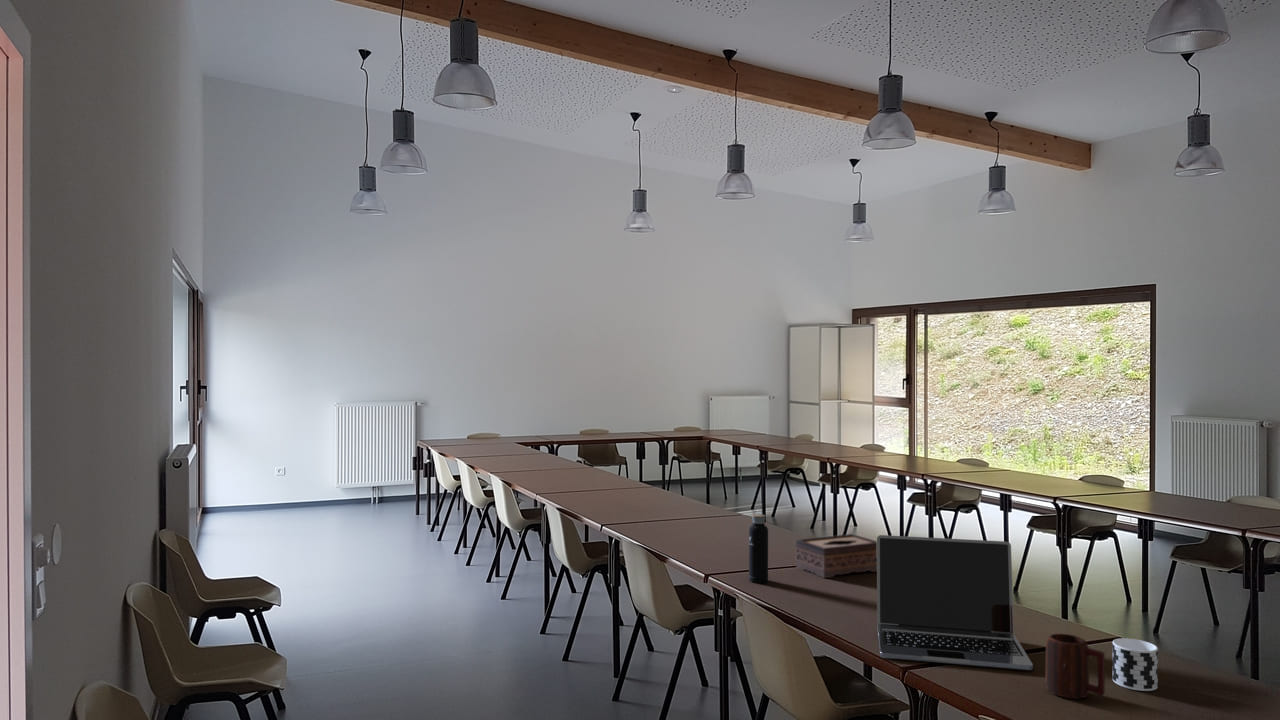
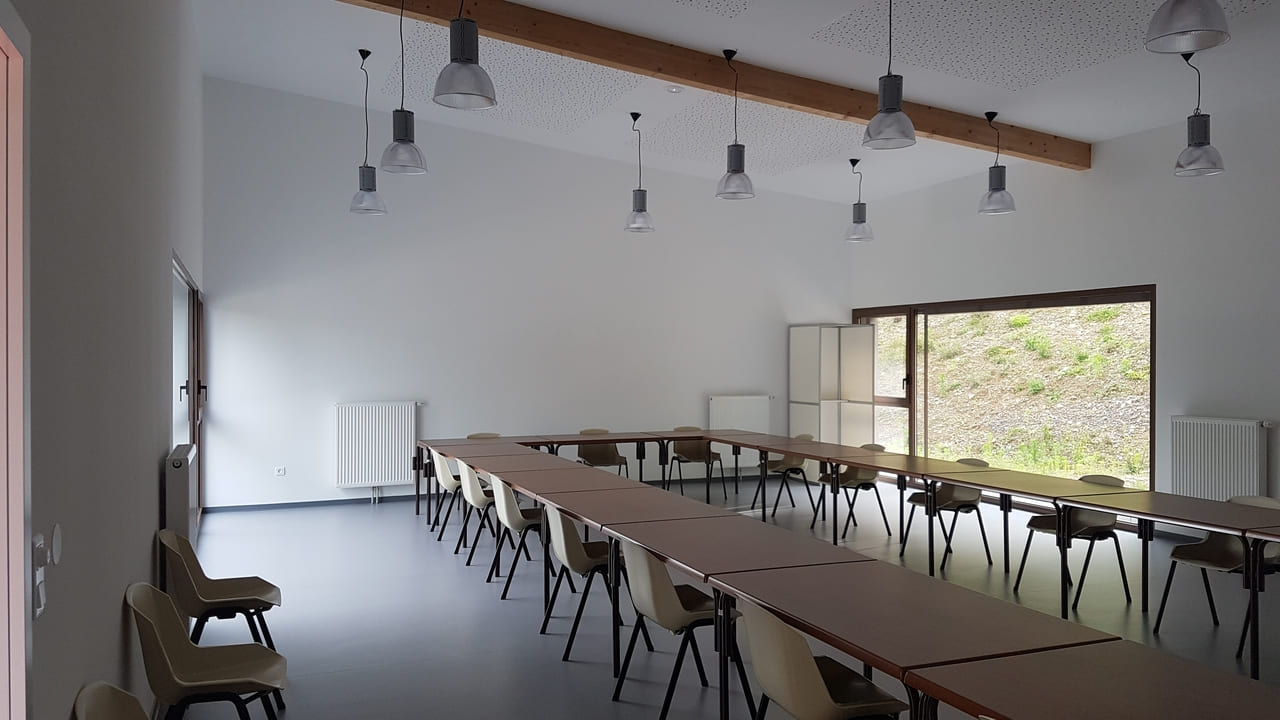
- laptop [876,534,1034,671]
- cup [1112,637,1159,692]
- water bottle [748,508,769,584]
- tissue box [794,533,877,579]
- mug [1045,633,1106,700]
